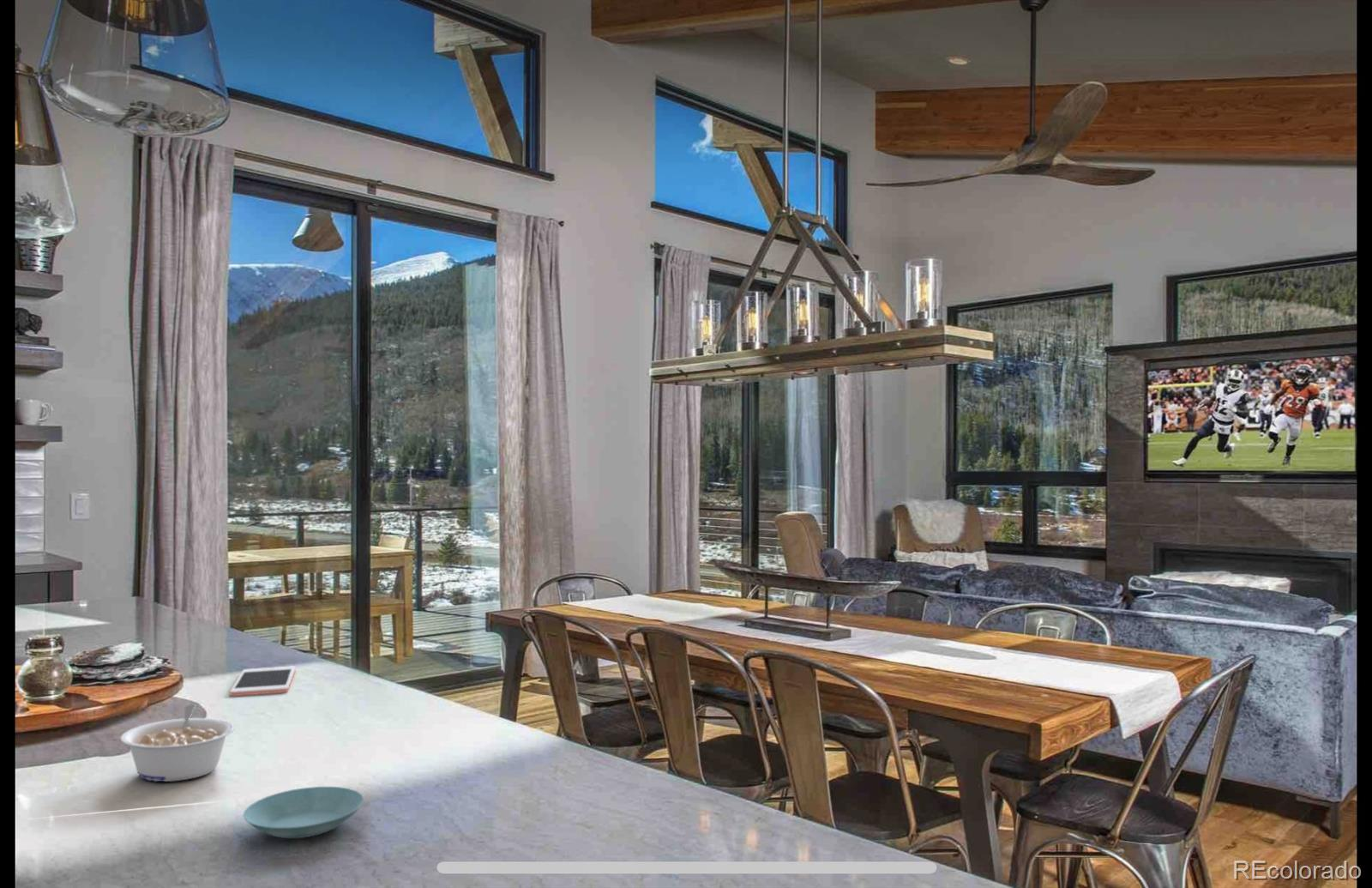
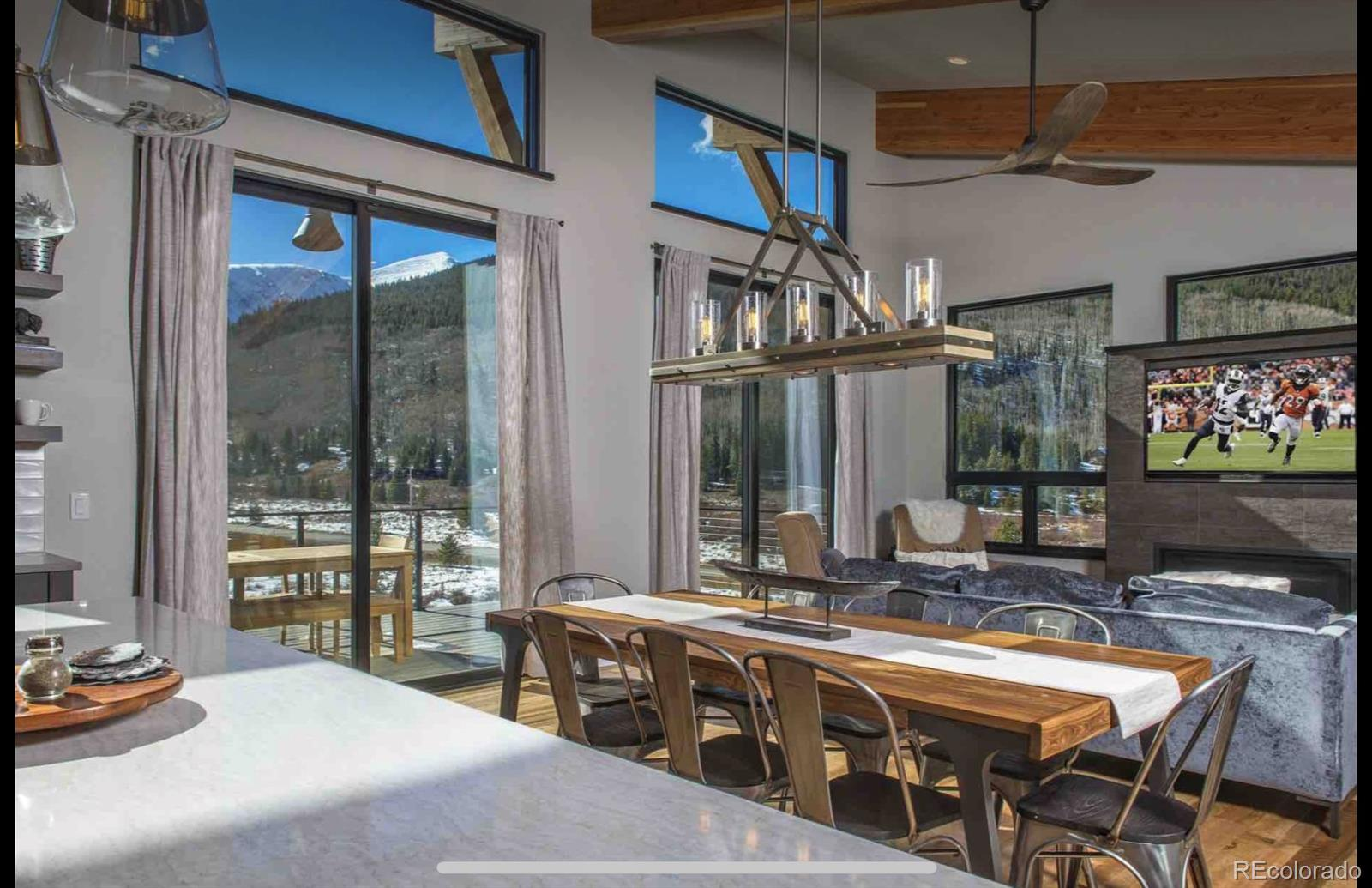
- legume [119,704,235,782]
- cell phone [229,666,297,697]
- saucer [243,786,365,839]
